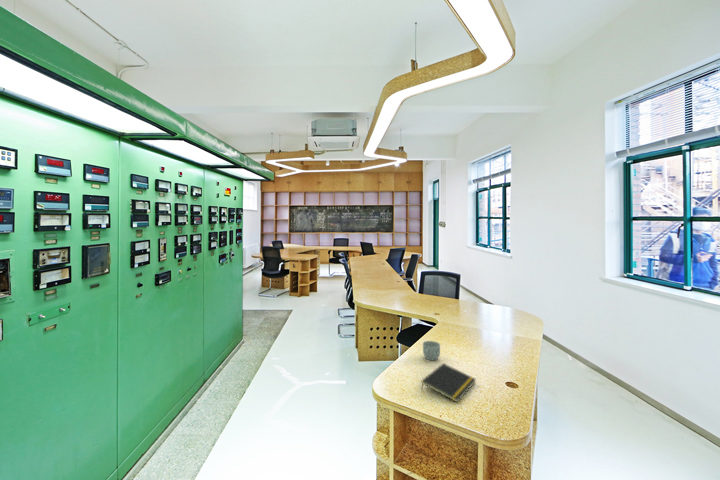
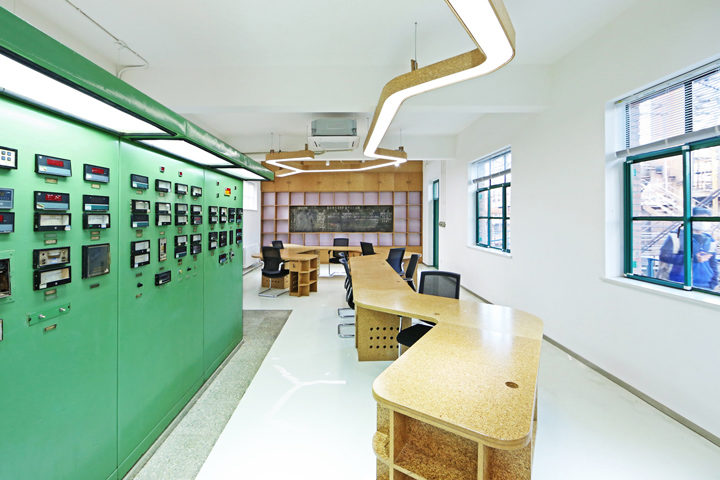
- notepad [420,362,477,403]
- mug [422,340,441,361]
